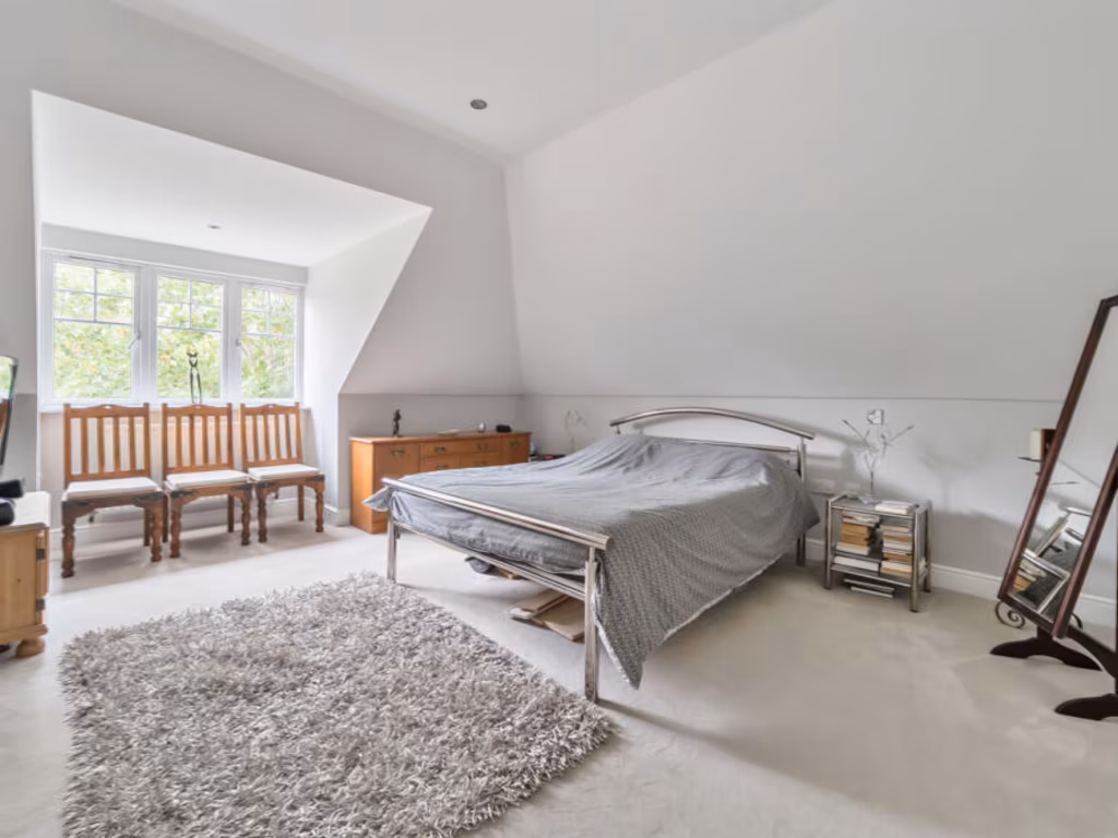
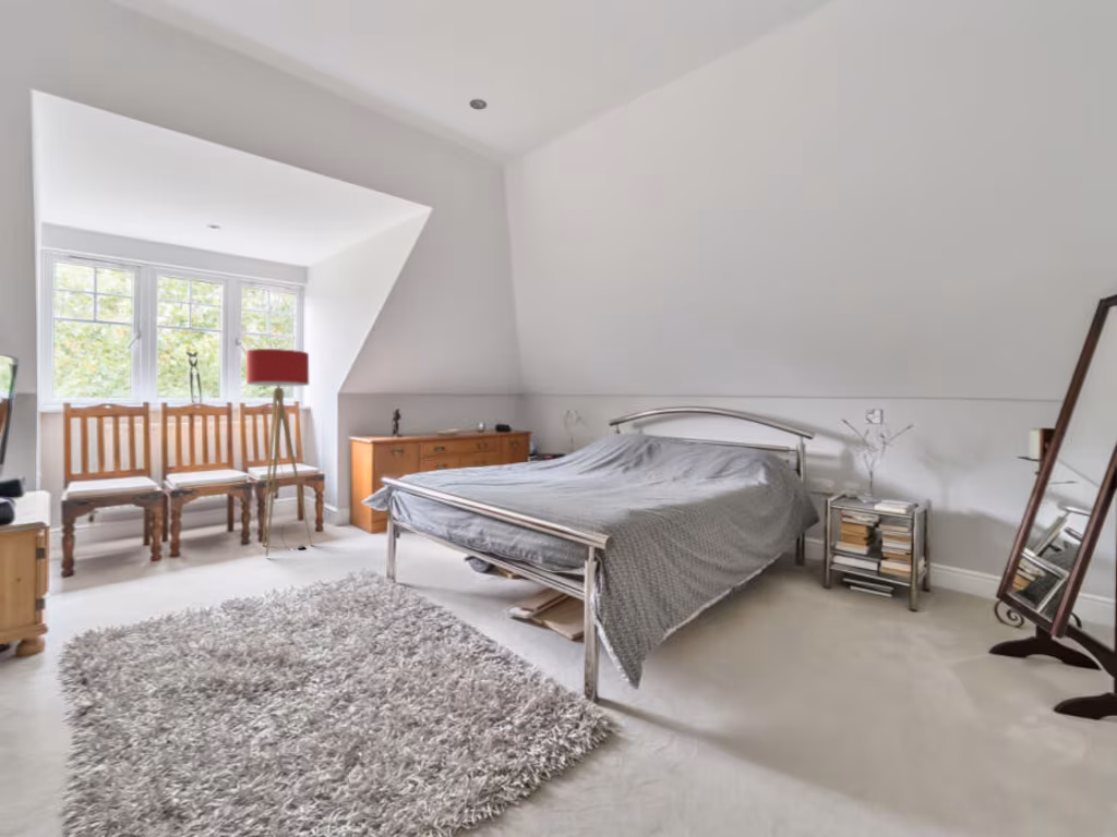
+ floor lamp [245,348,313,557]
